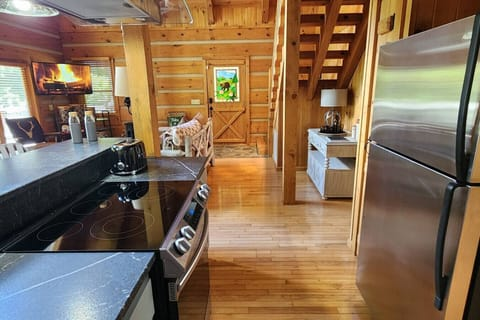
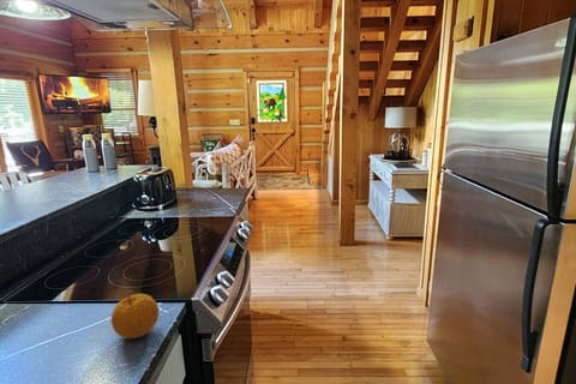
+ fruit [110,292,160,340]
